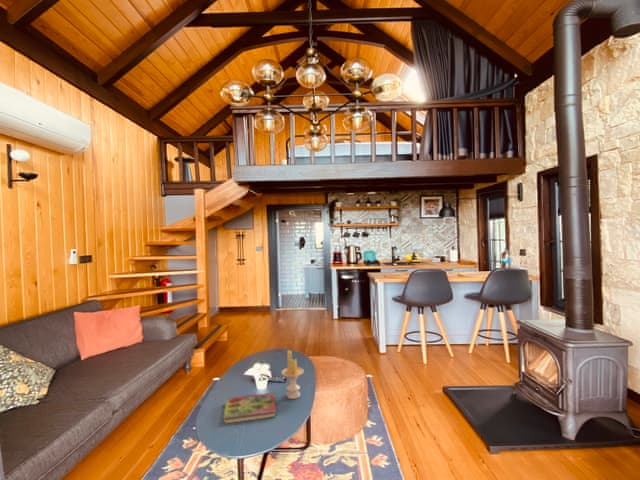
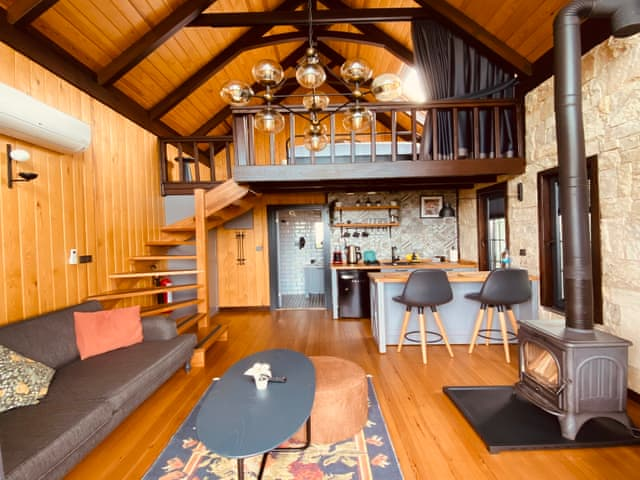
- candle [280,349,305,400]
- book [222,391,277,425]
